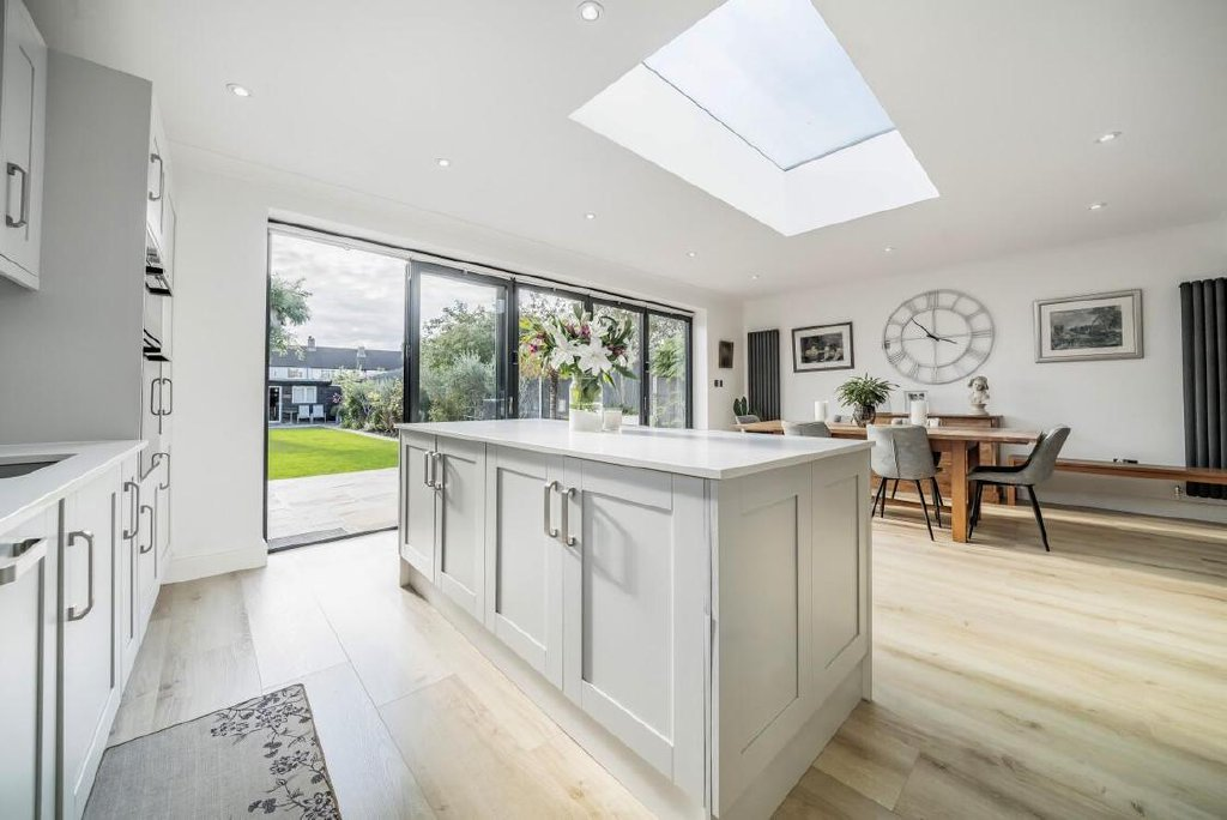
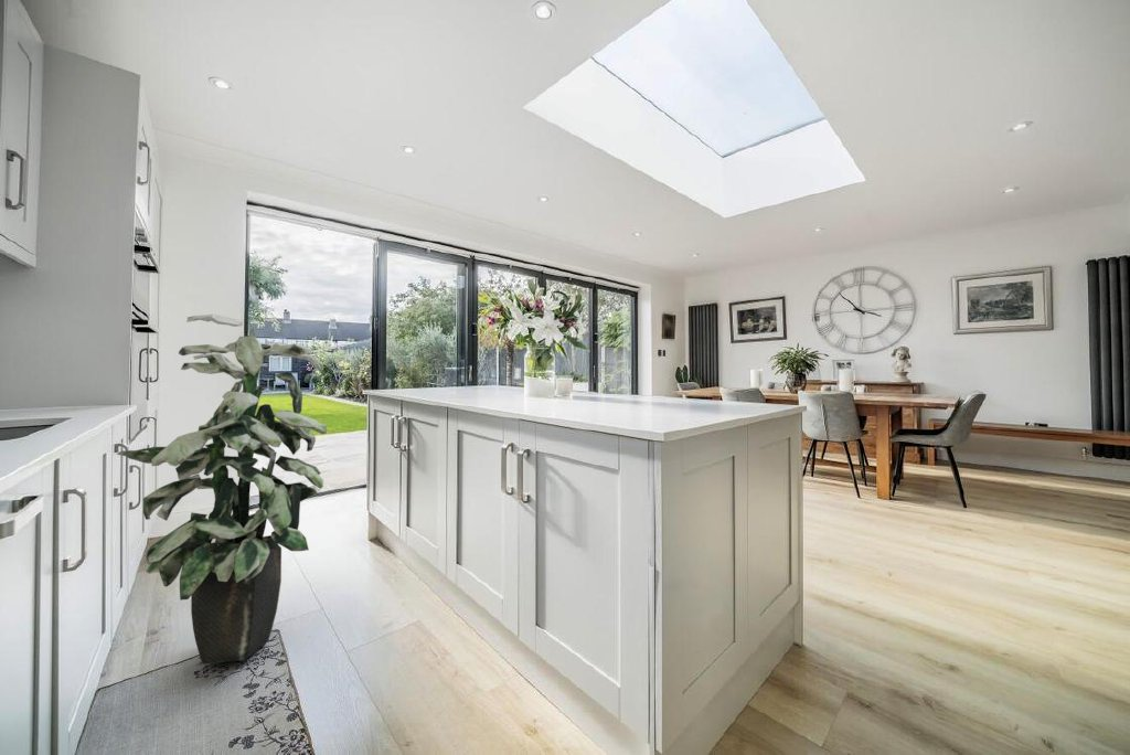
+ indoor plant [116,313,328,664]
